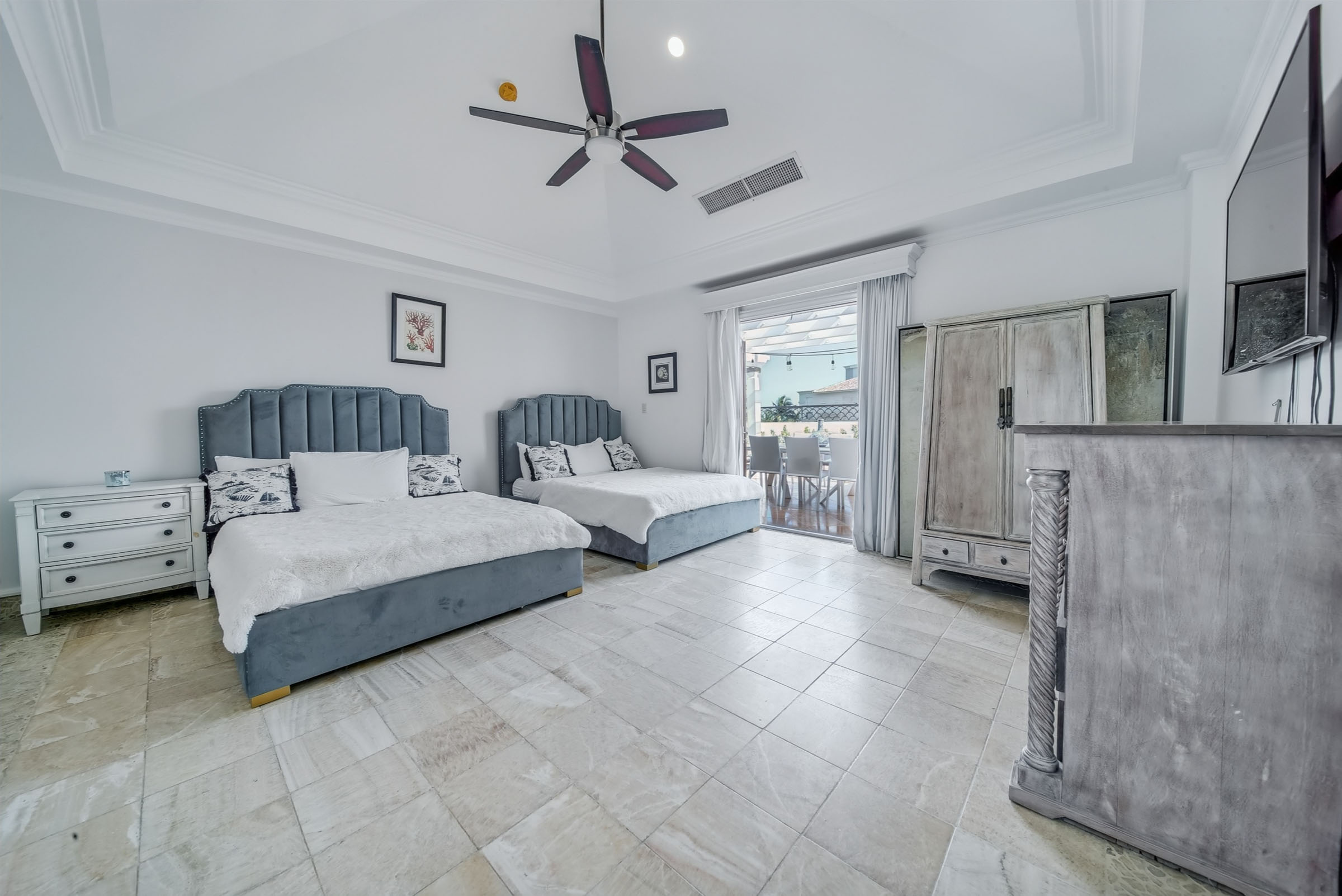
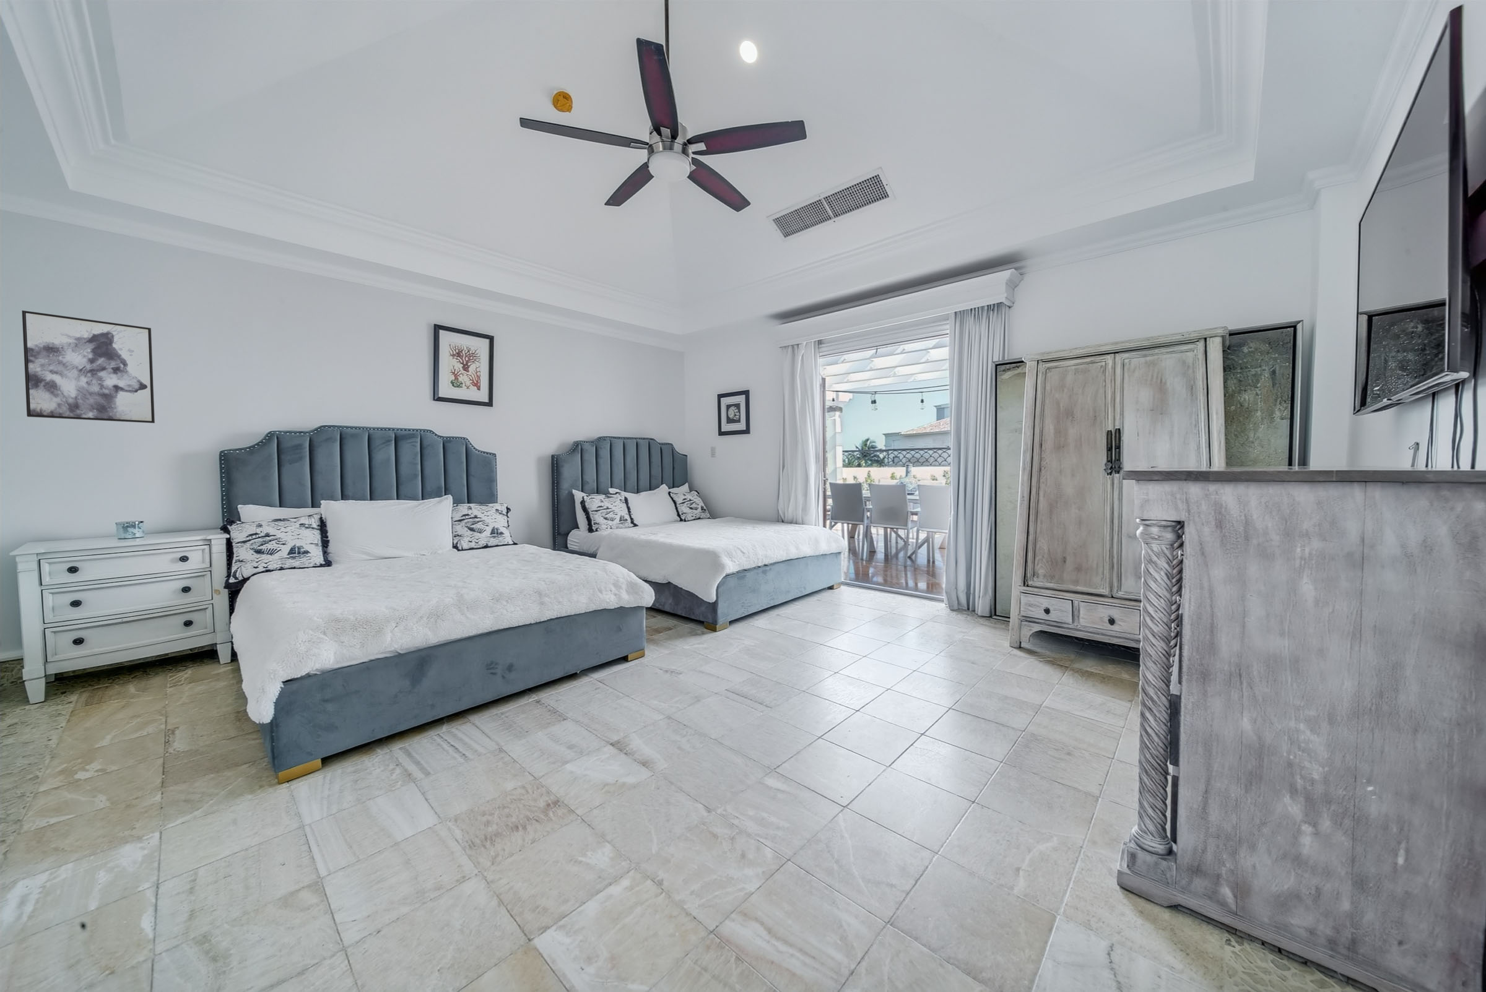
+ wall art [21,310,155,424]
